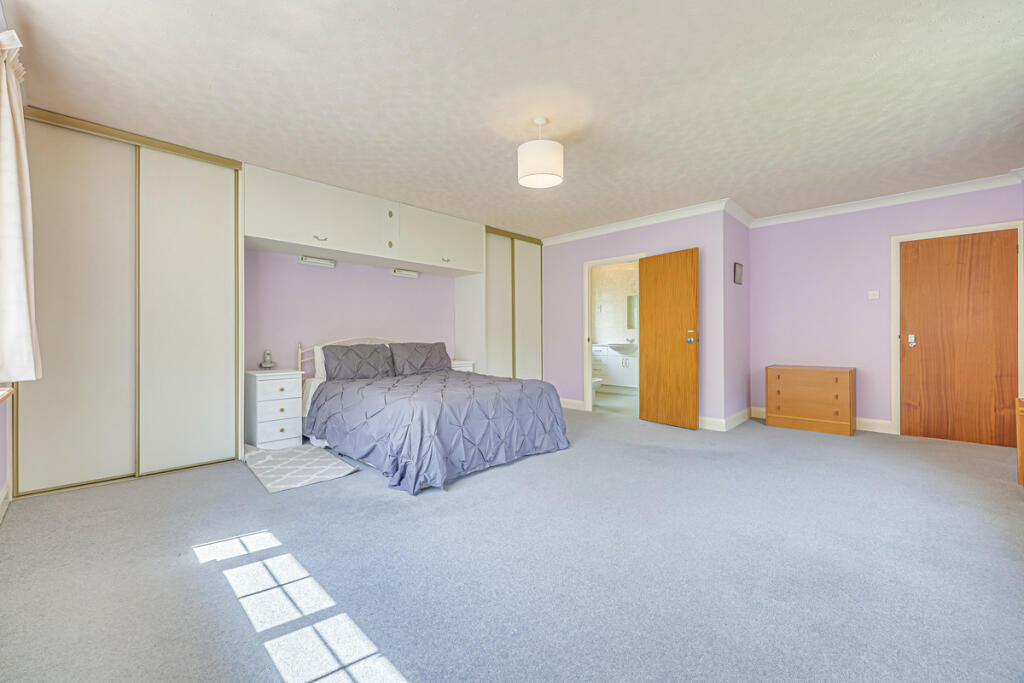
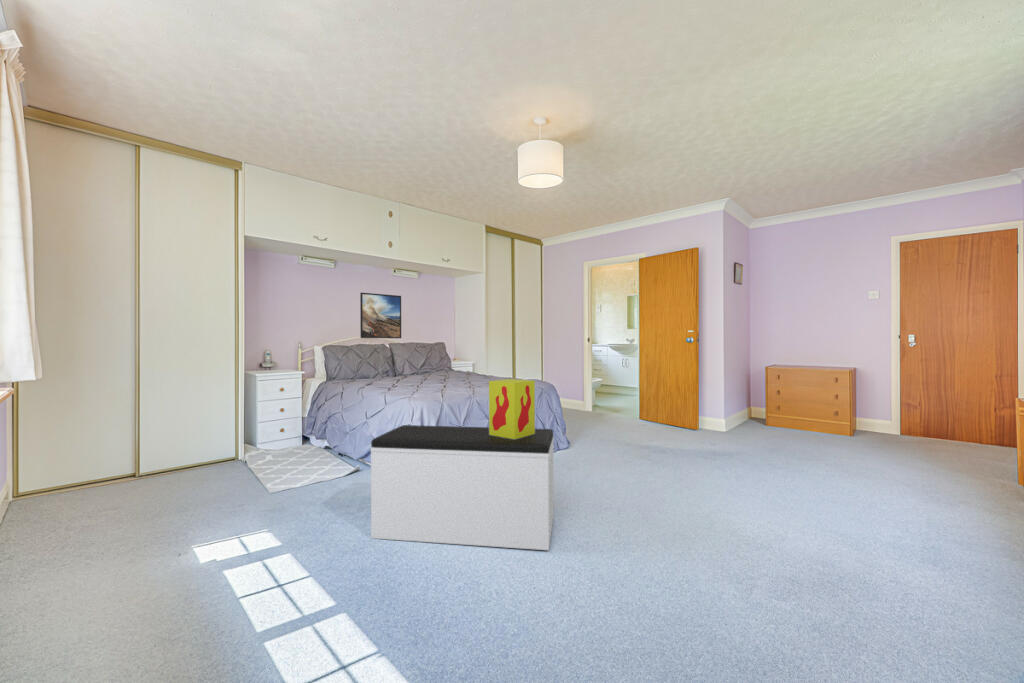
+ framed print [359,292,402,339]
+ decorative box [488,378,536,439]
+ bench [370,424,555,551]
